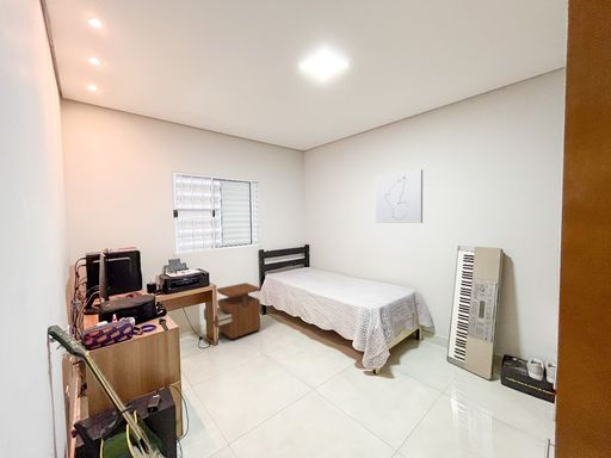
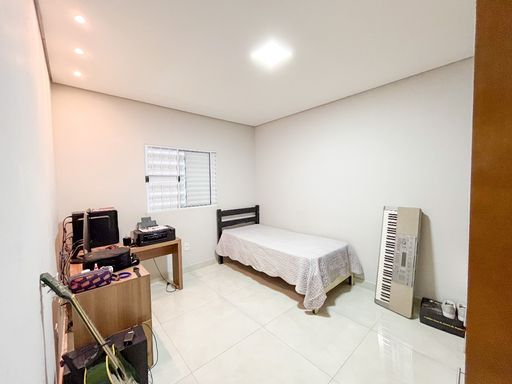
- wall art [375,168,424,224]
- nightstand [203,281,263,341]
